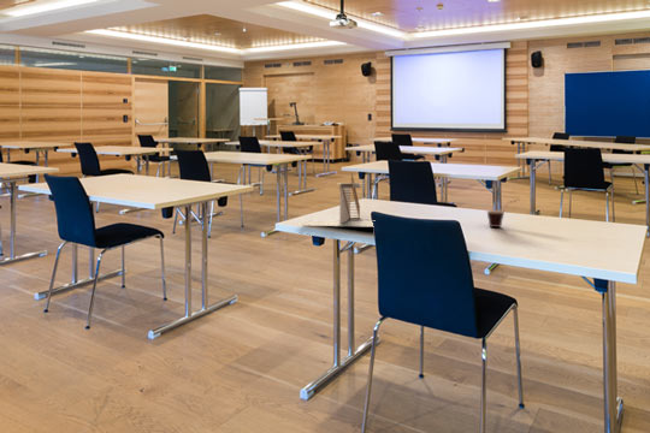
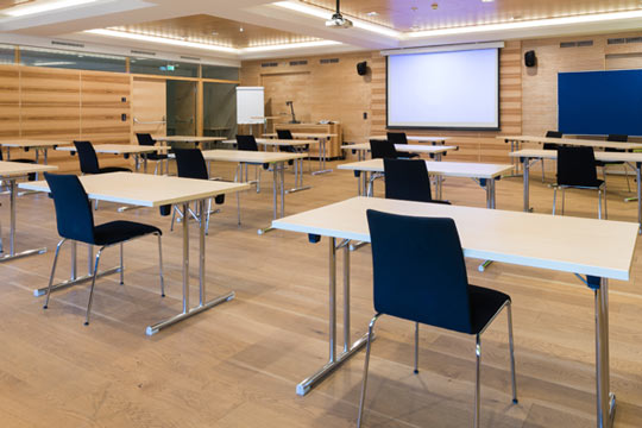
- cup [486,198,520,229]
- architectural model [299,171,374,227]
